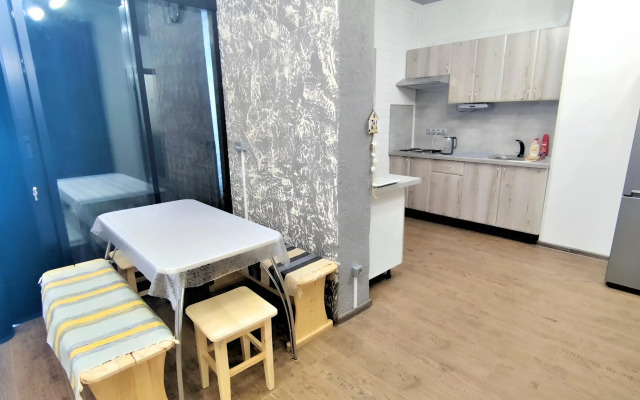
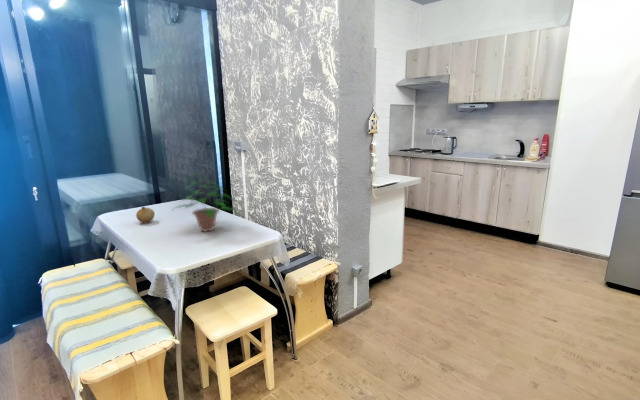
+ potted plant [172,172,239,233]
+ fruit [135,206,156,224]
